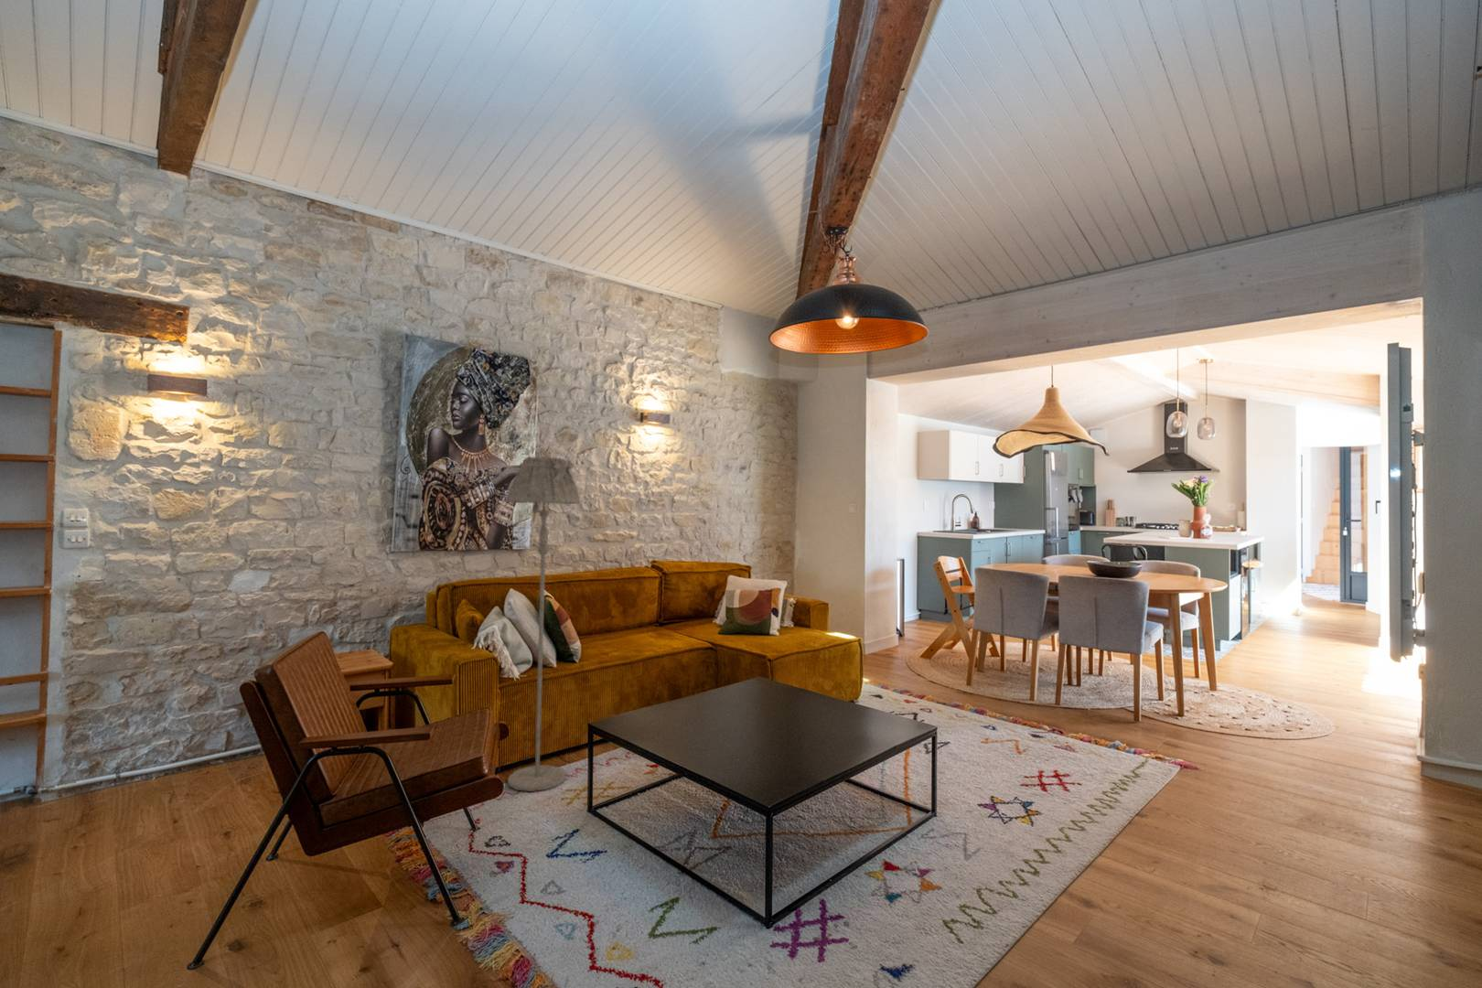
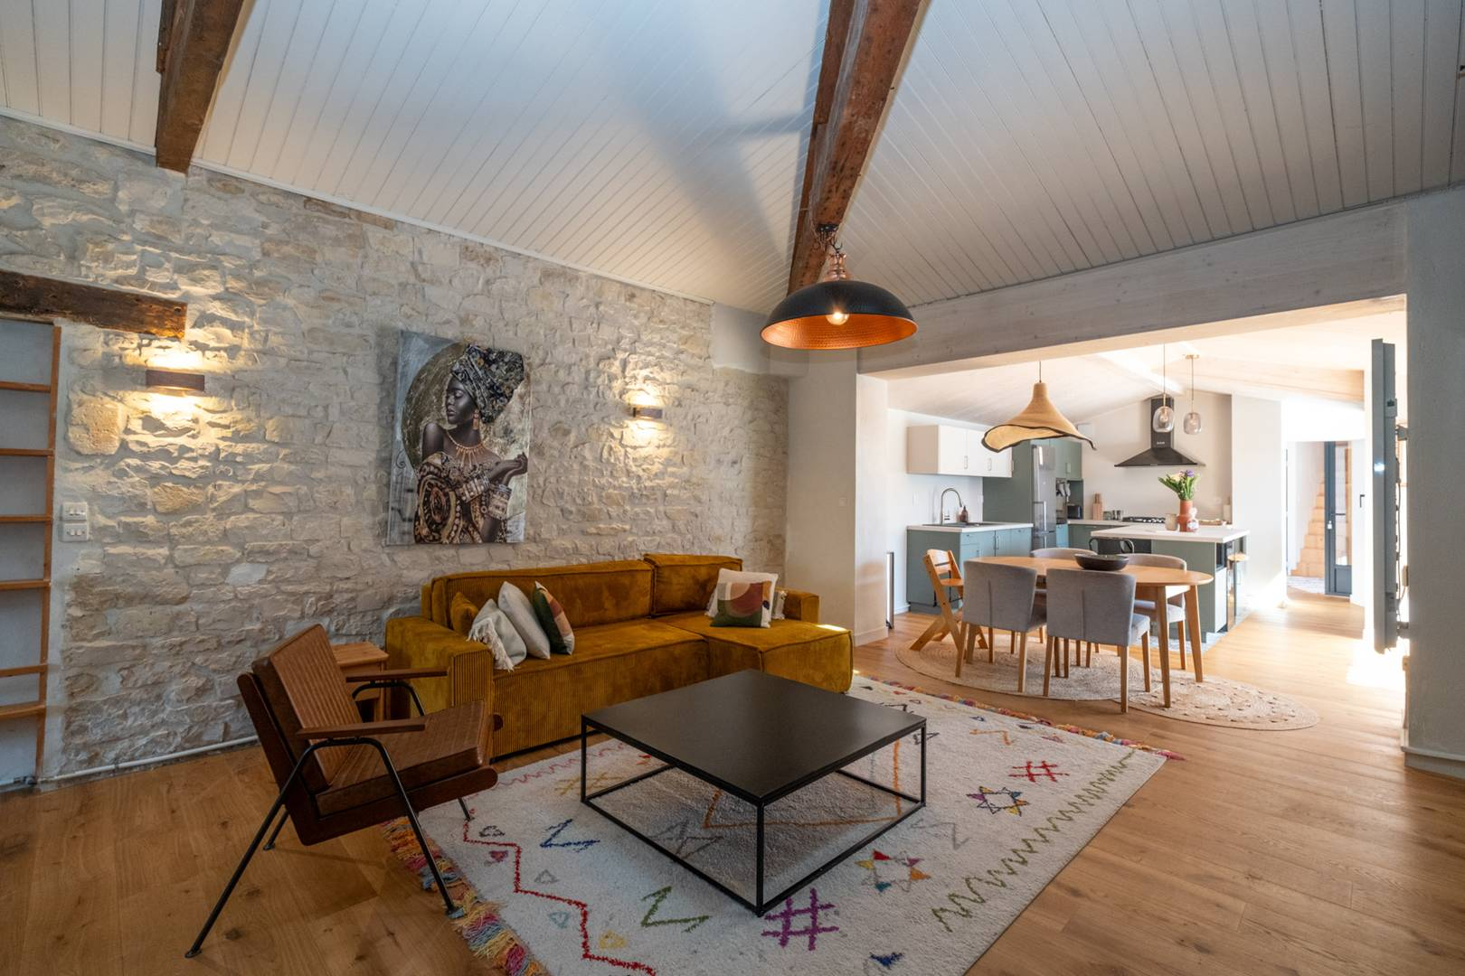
- floor lamp [505,455,582,792]
